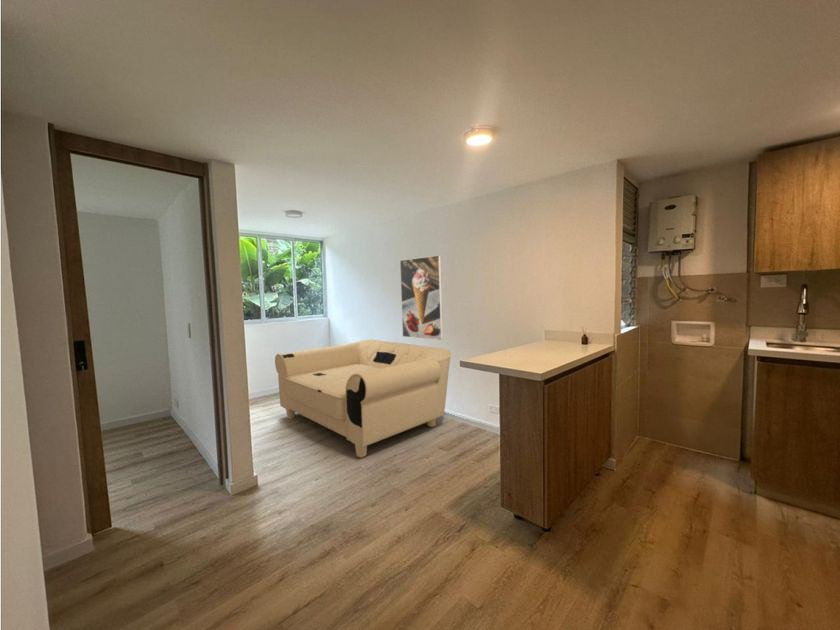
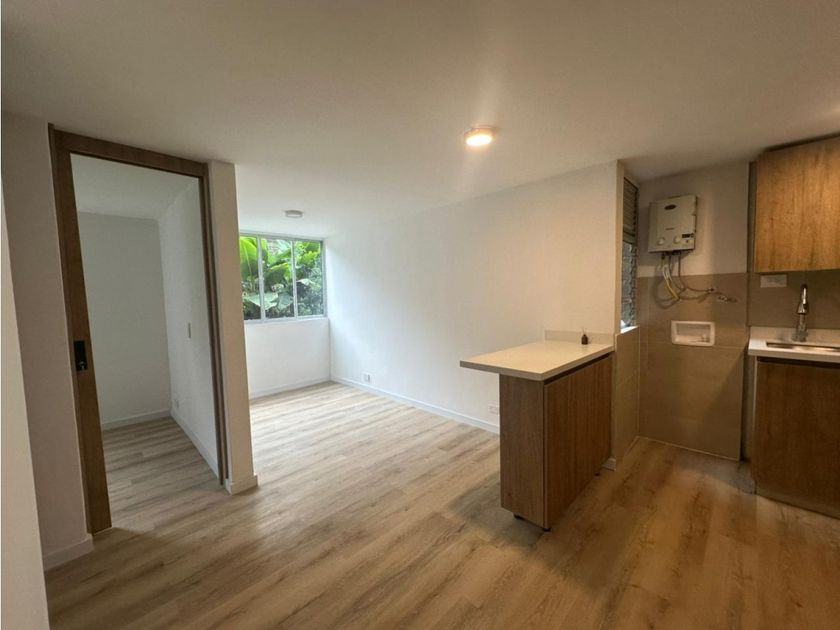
- sofa [274,339,452,458]
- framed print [399,254,444,341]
